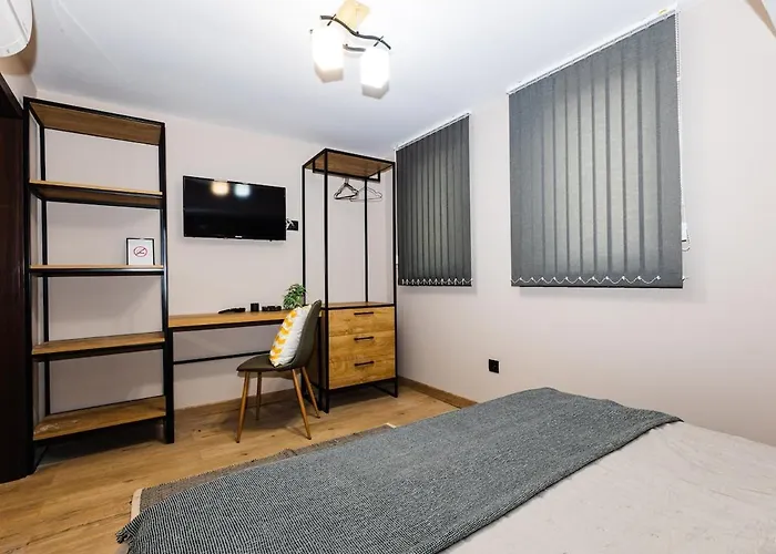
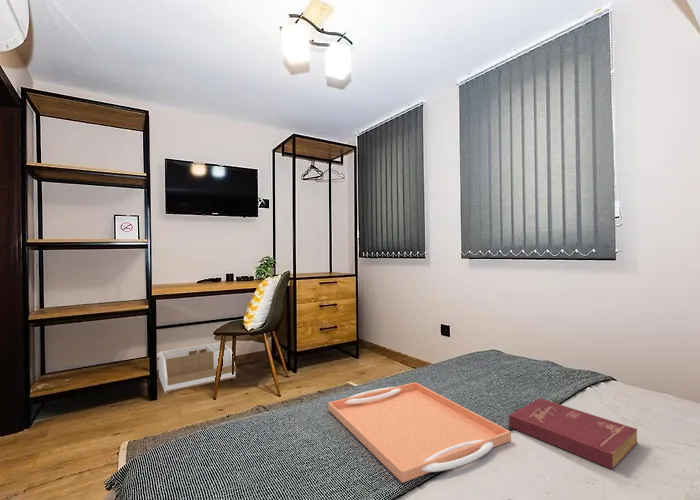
+ book [508,397,639,471]
+ storage bin [156,342,237,394]
+ serving tray [327,381,512,484]
